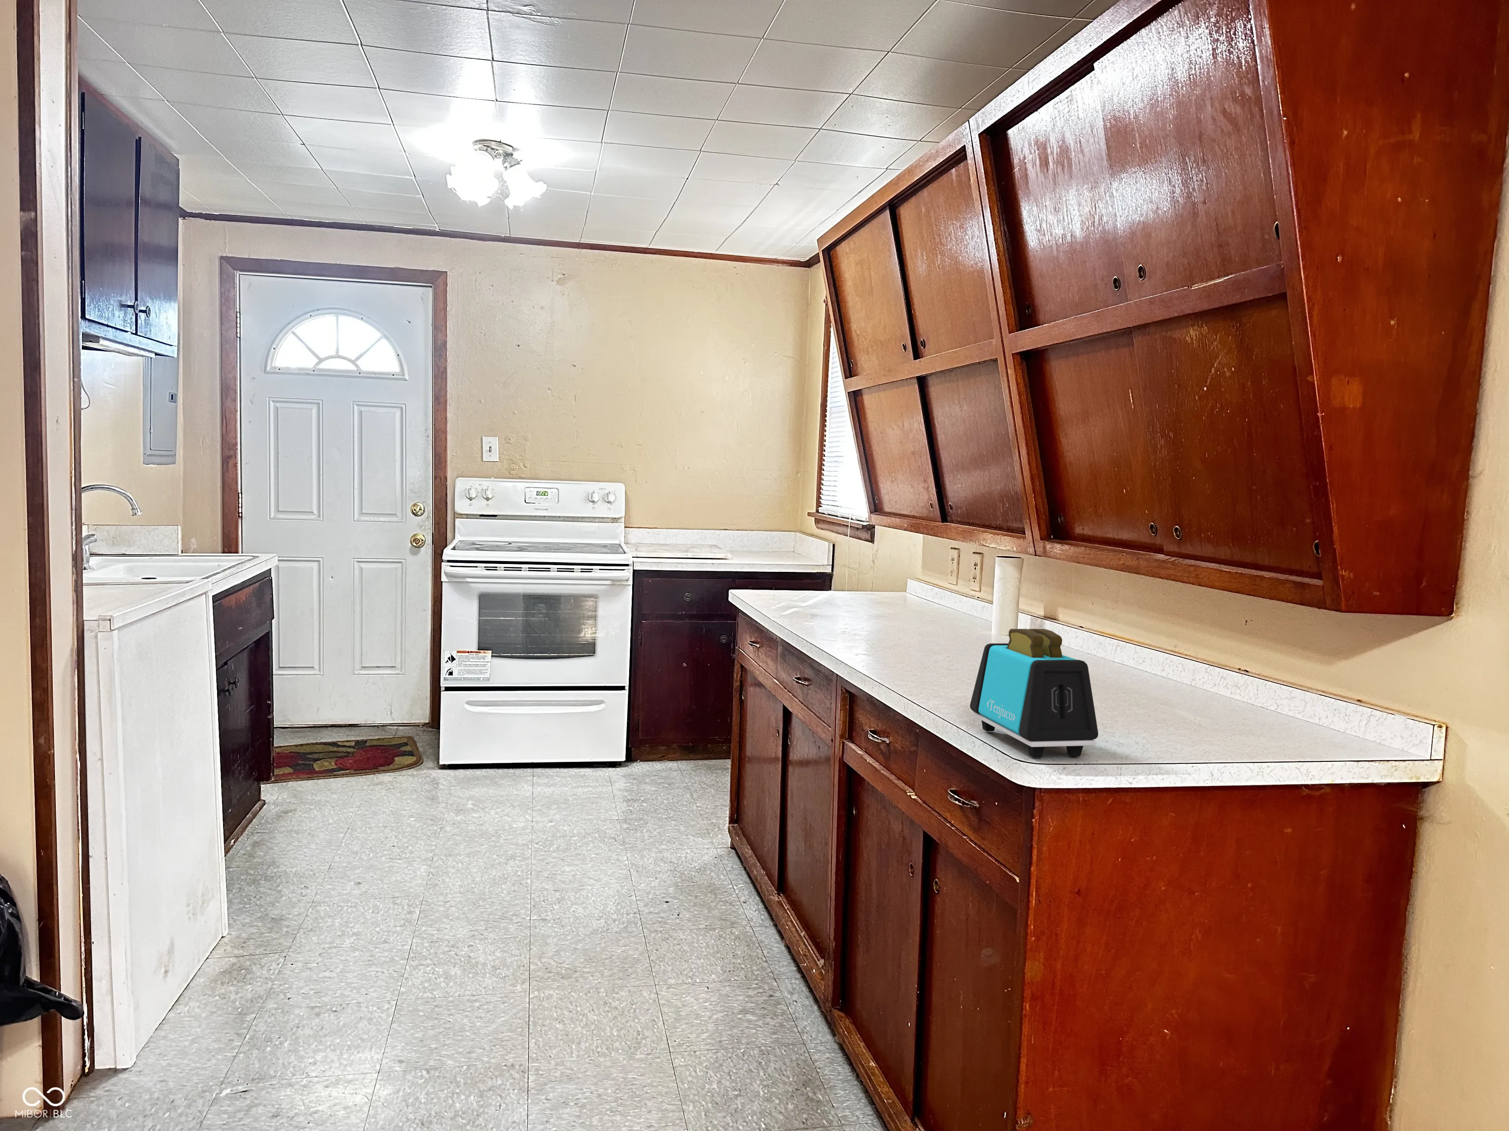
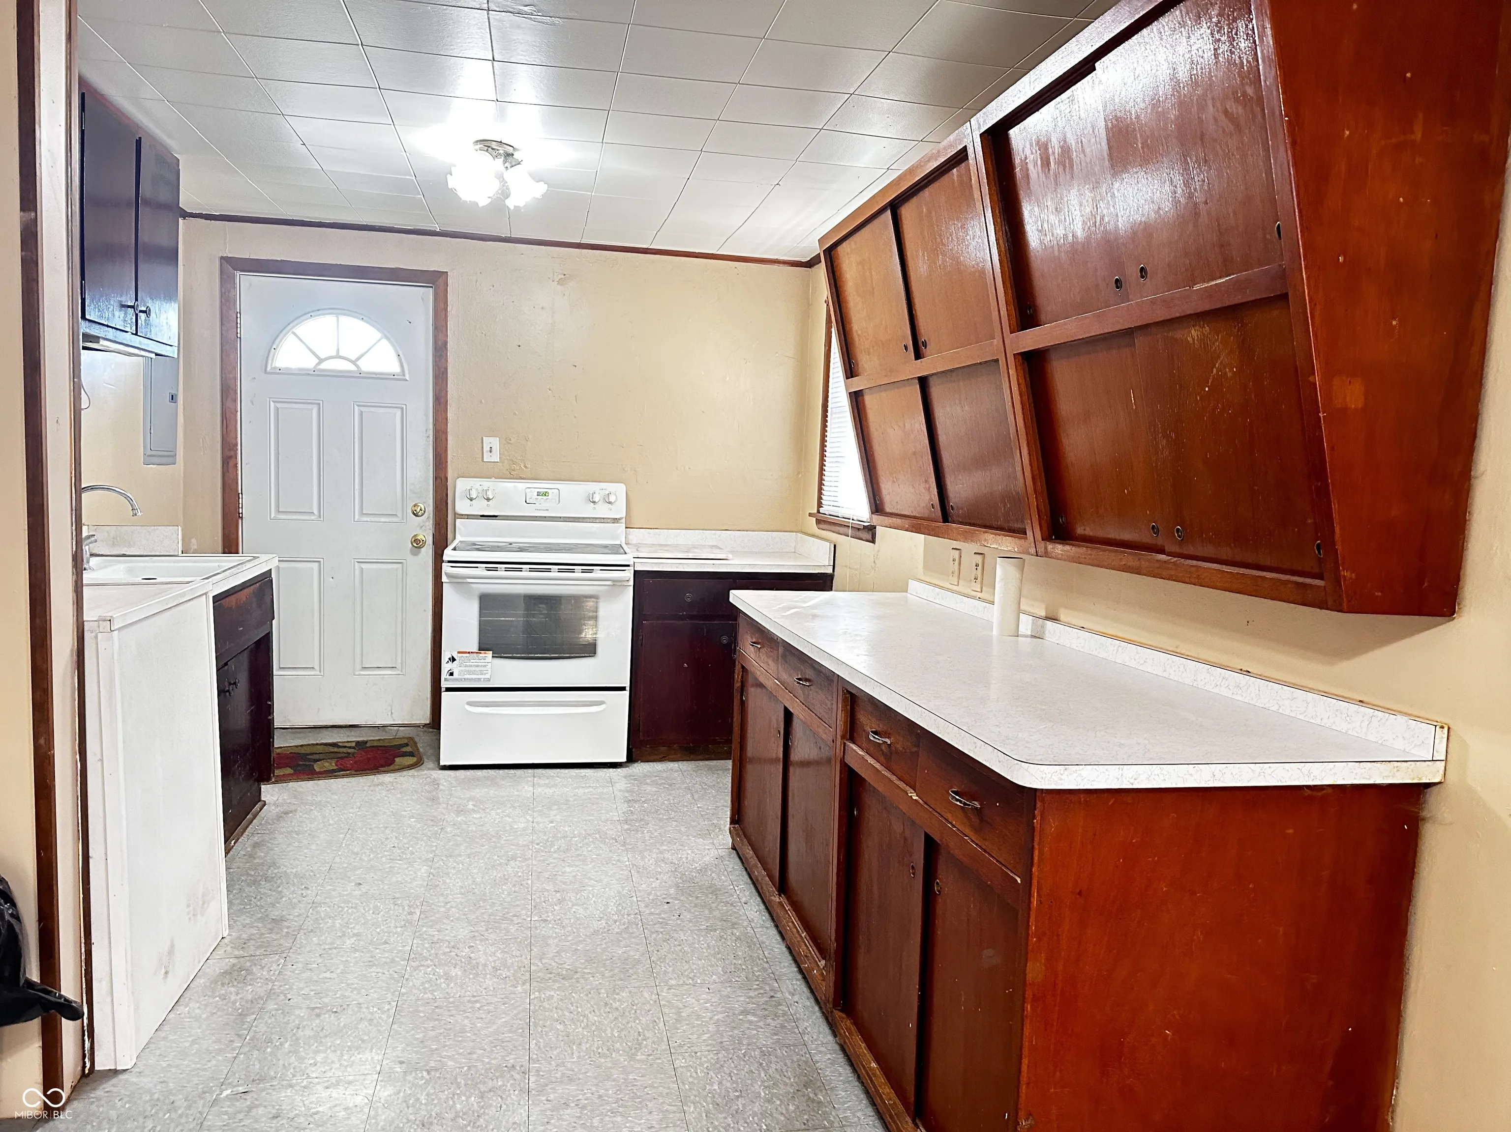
- toaster [970,628,1099,758]
